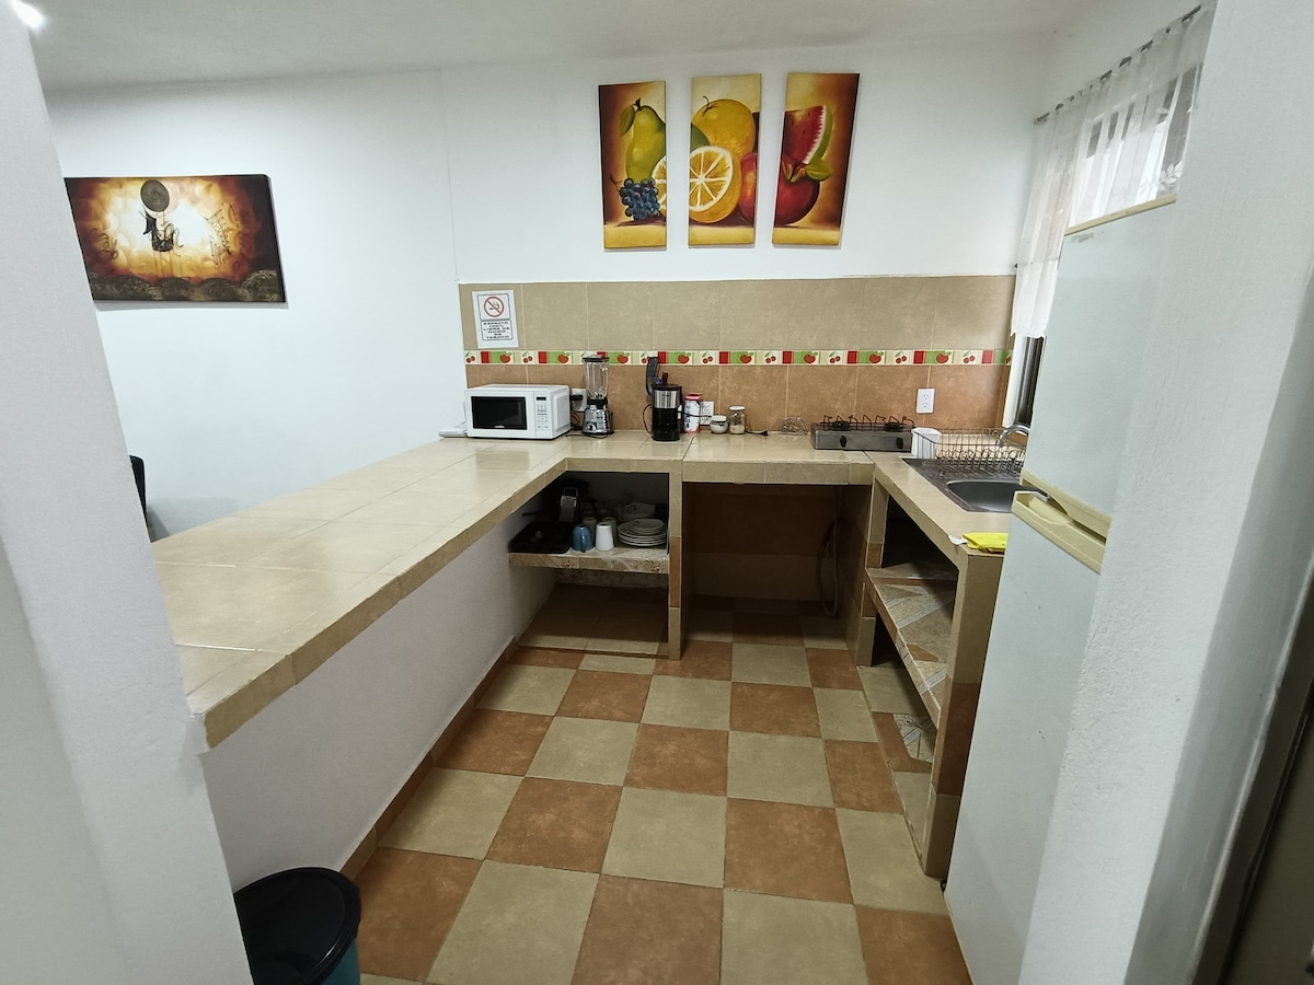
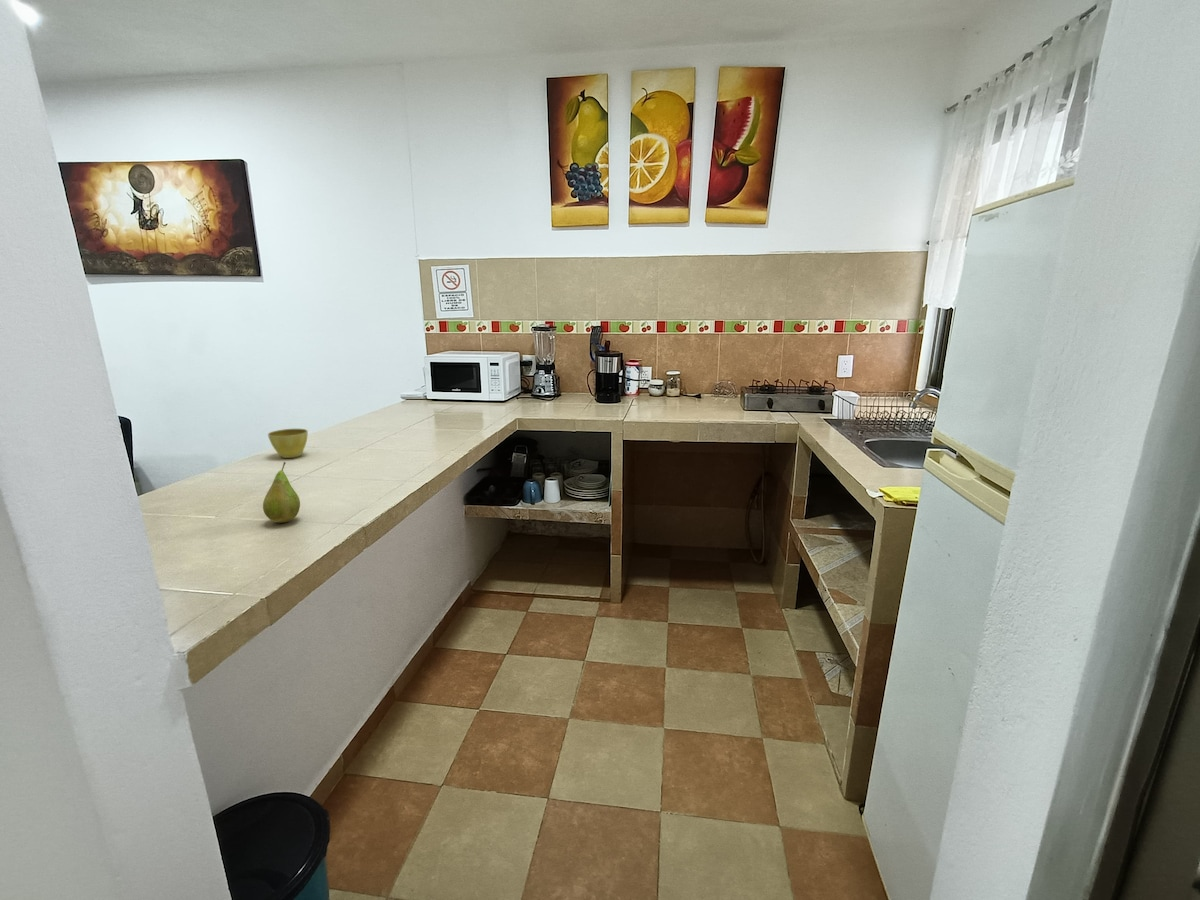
+ fruit [262,461,301,523]
+ flower pot [267,428,309,459]
